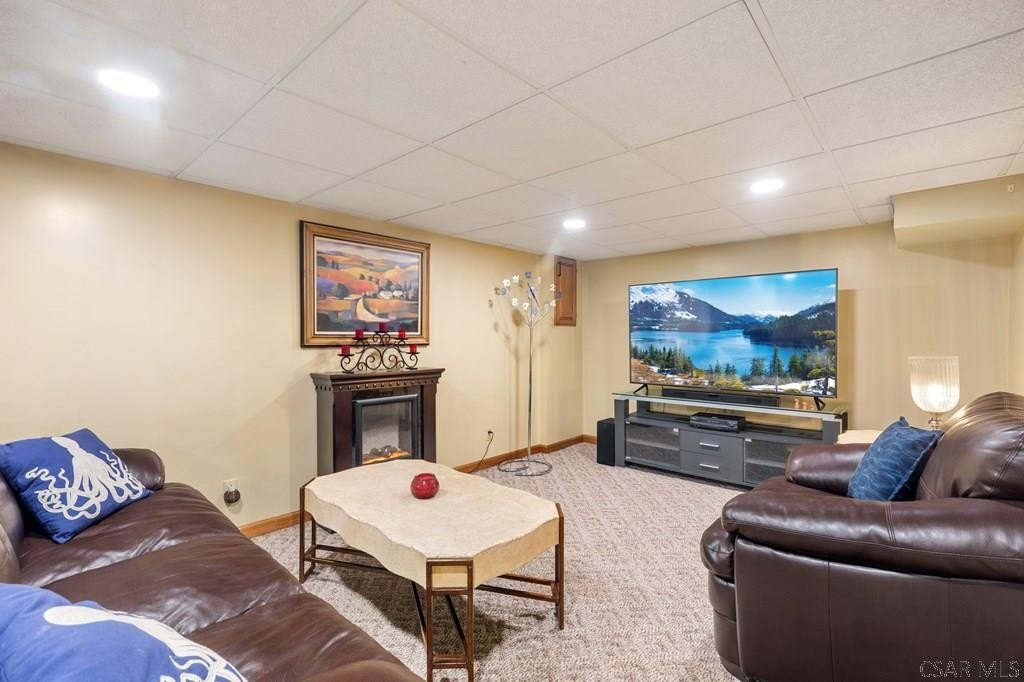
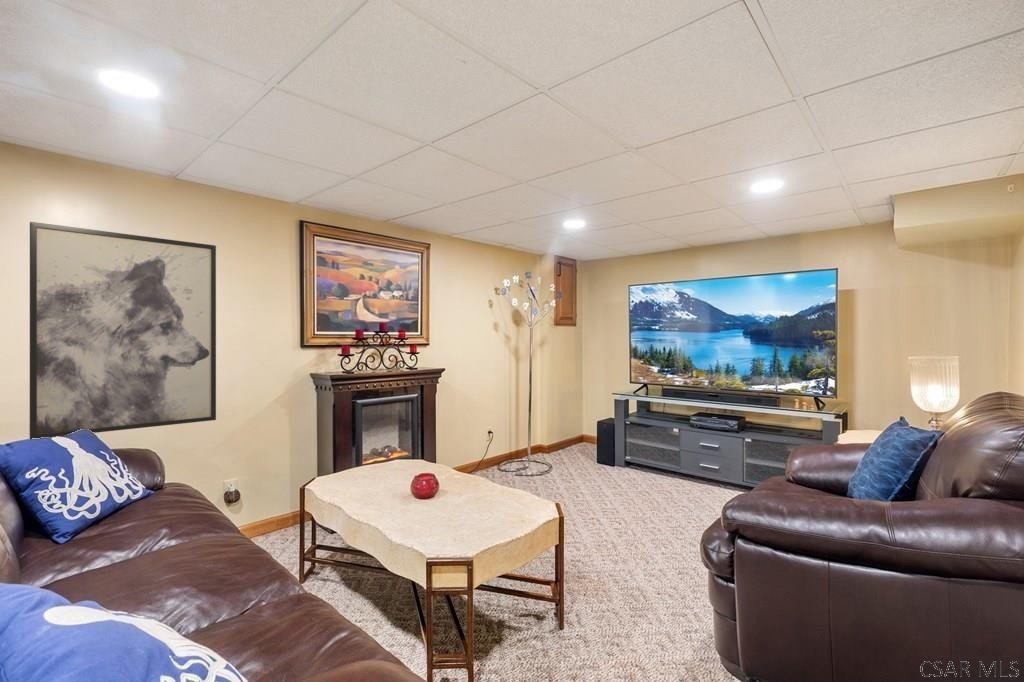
+ wall art [28,221,217,440]
